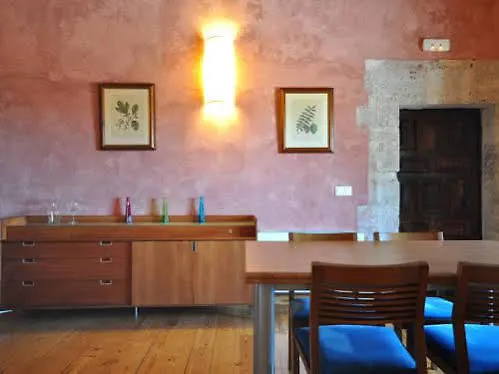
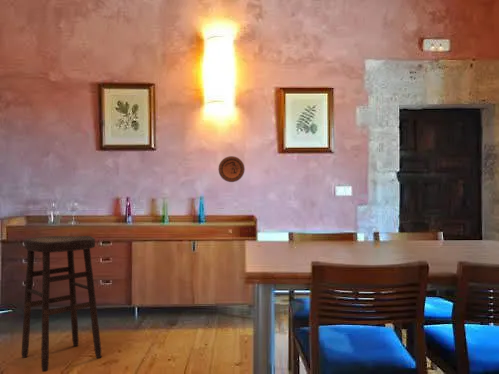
+ decorative plate [218,155,246,183]
+ stool [21,235,102,373]
